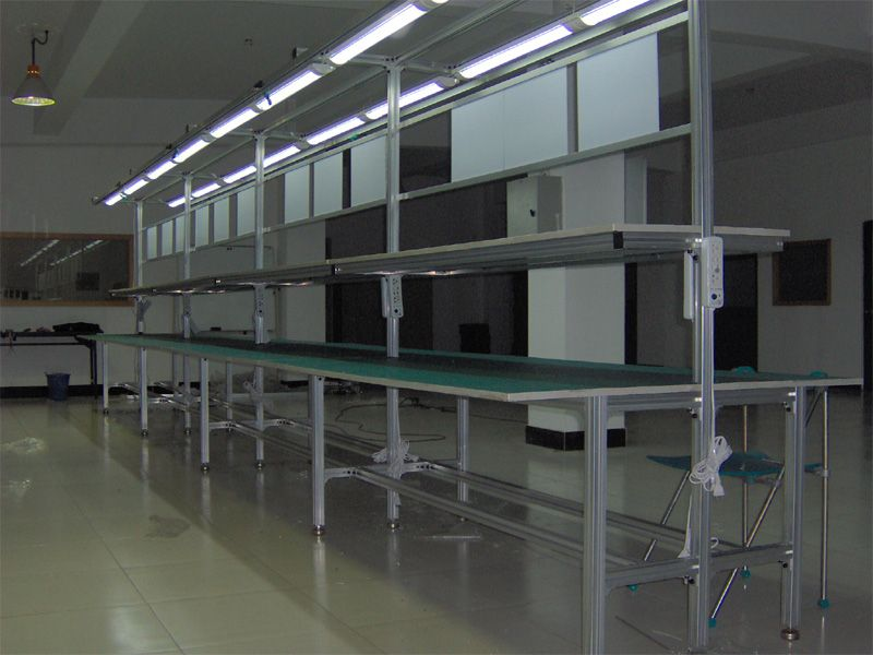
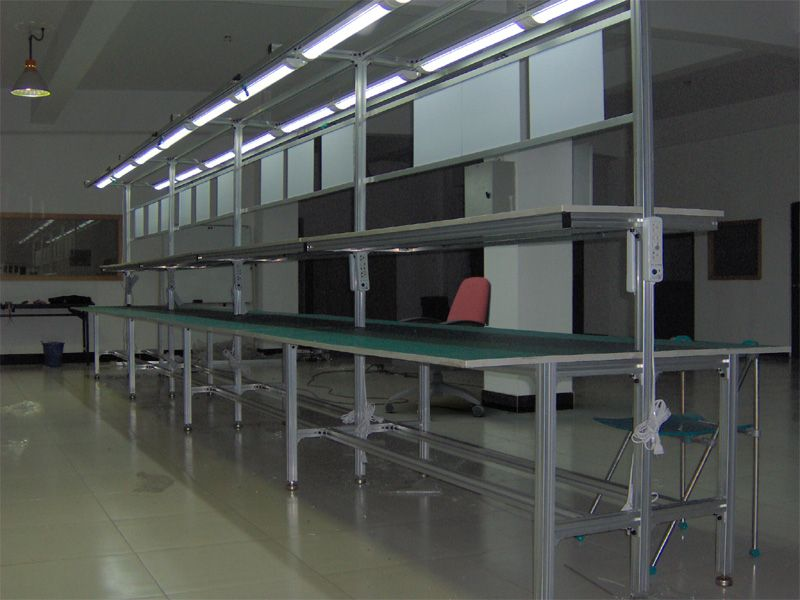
+ office chair [383,276,492,418]
